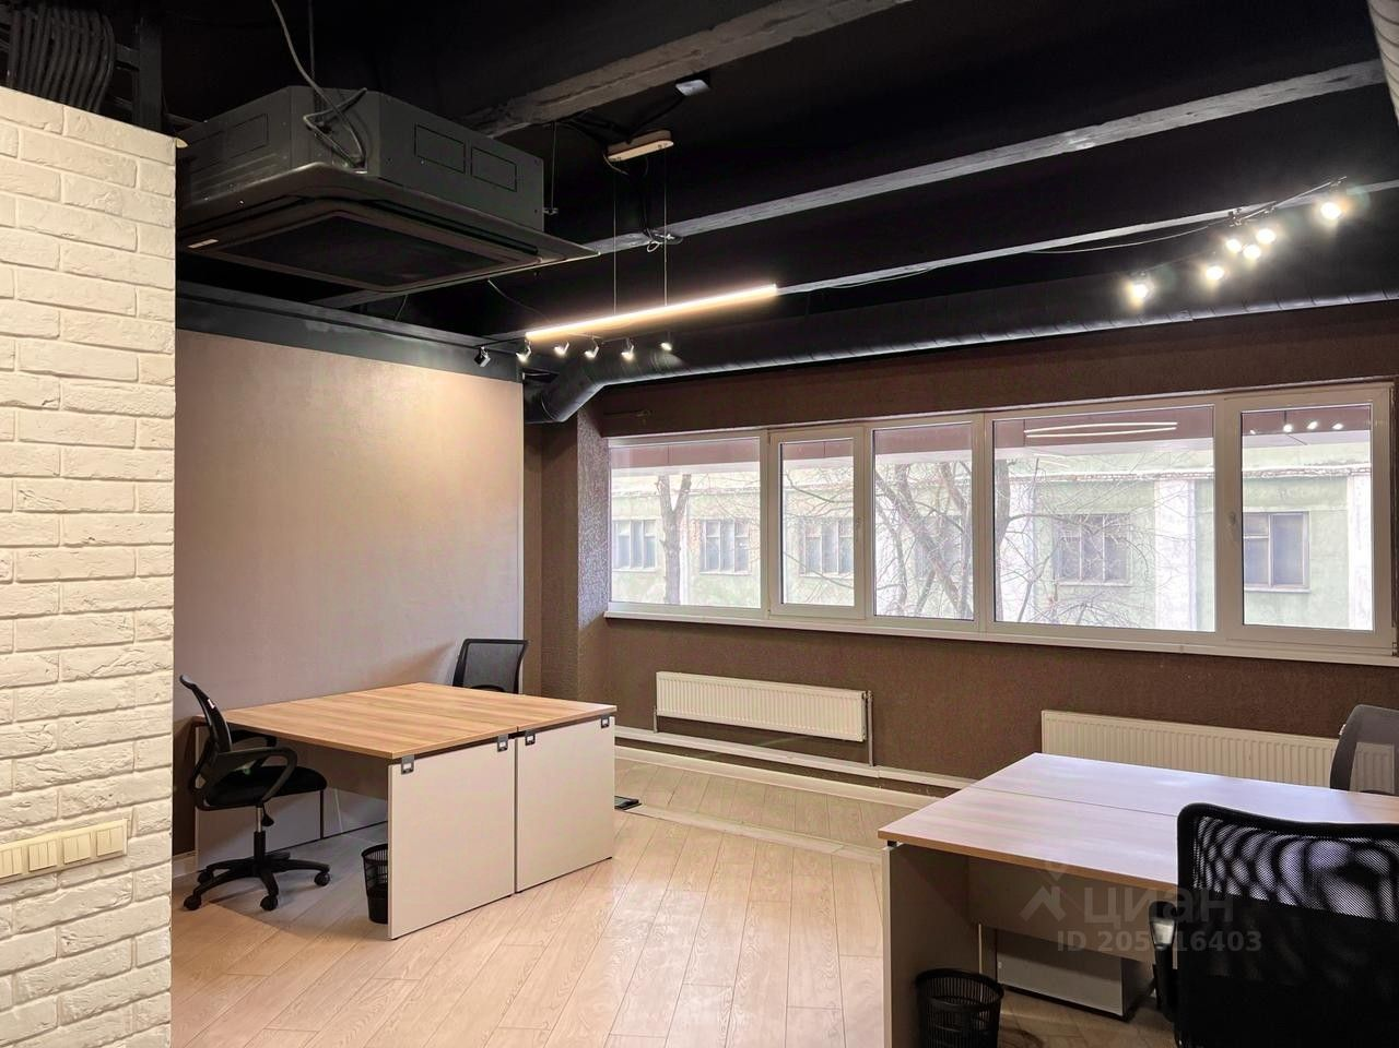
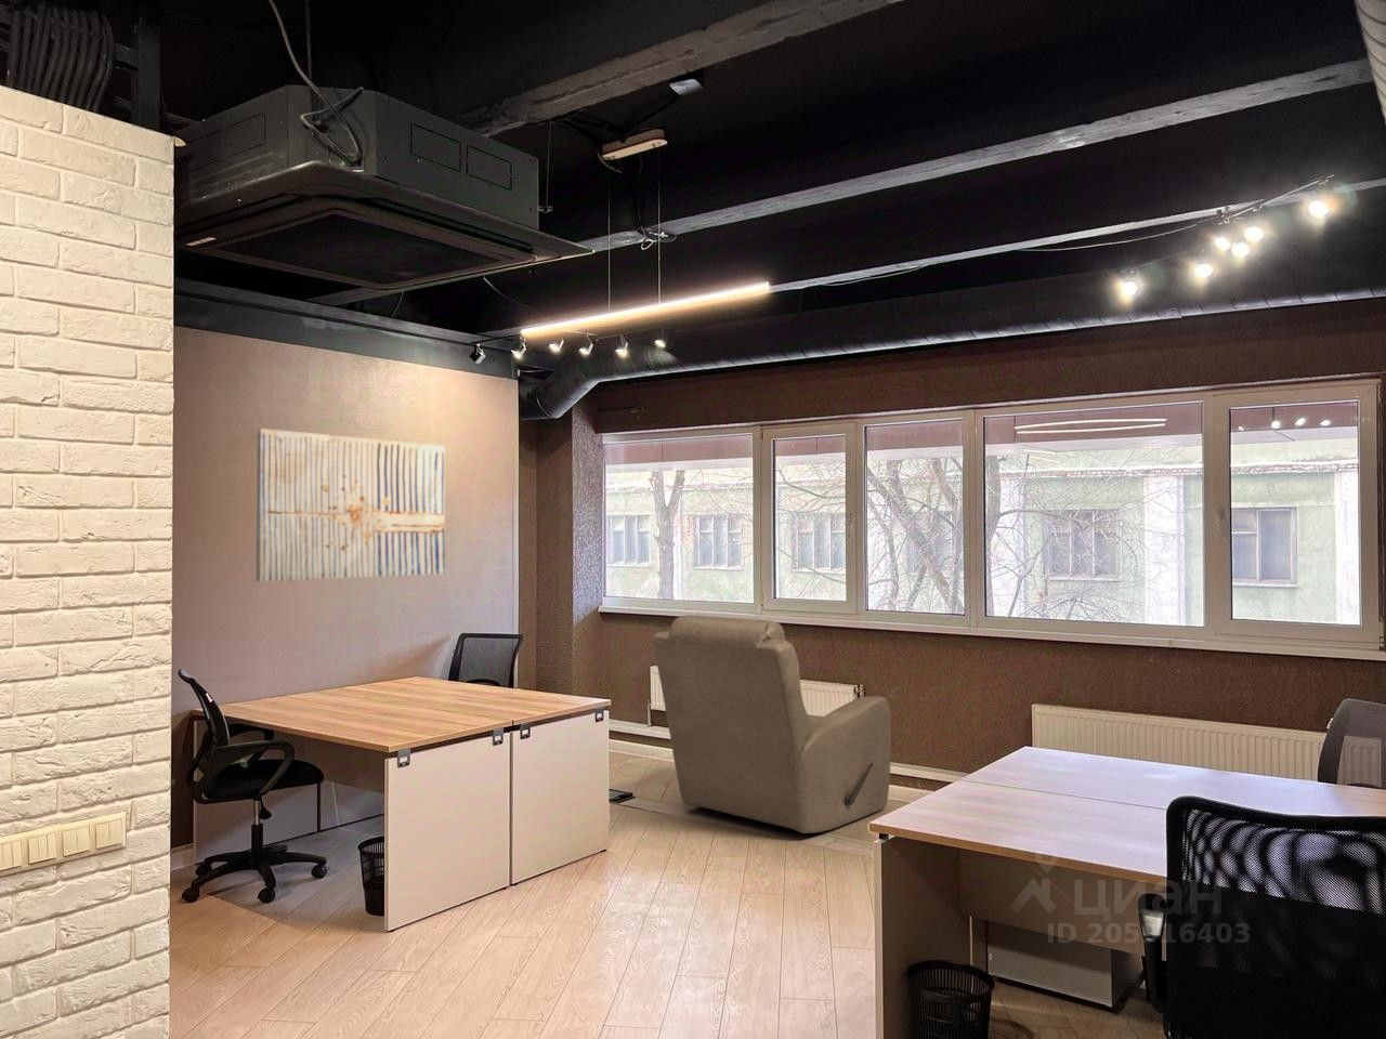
+ chair [652,613,893,835]
+ wall art [254,428,446,583]
